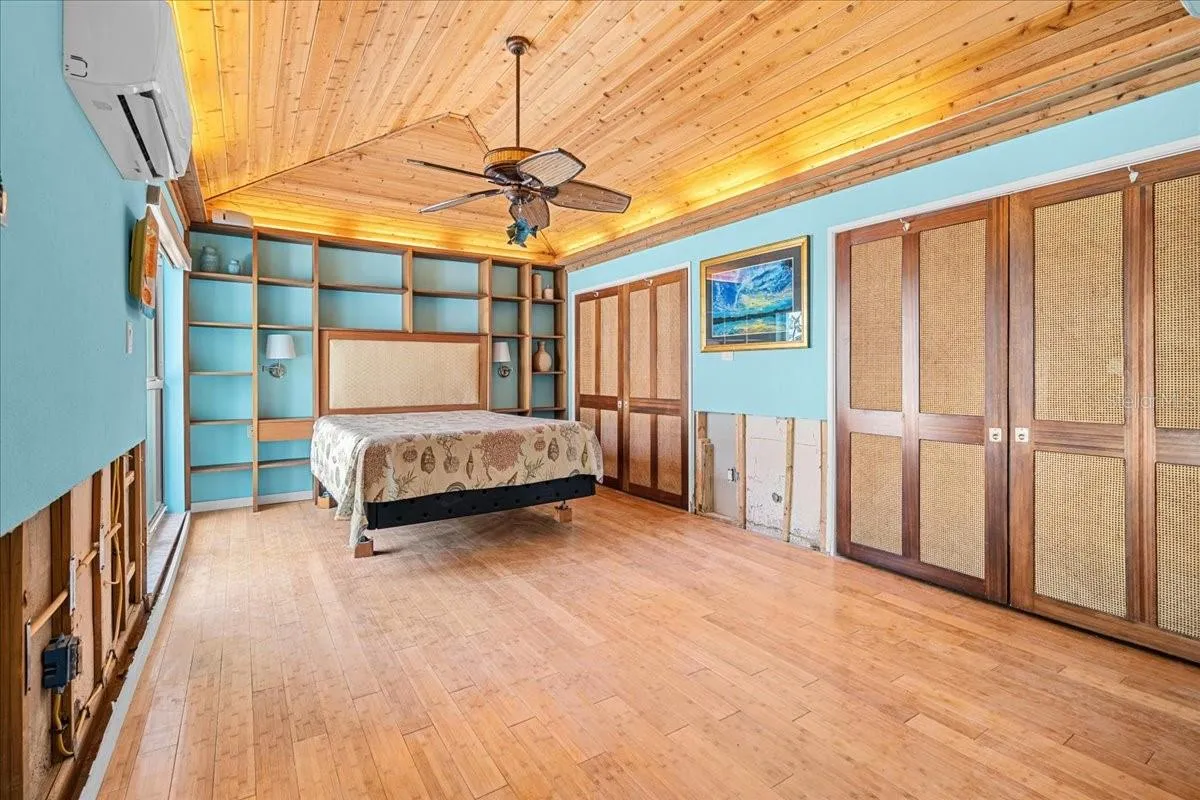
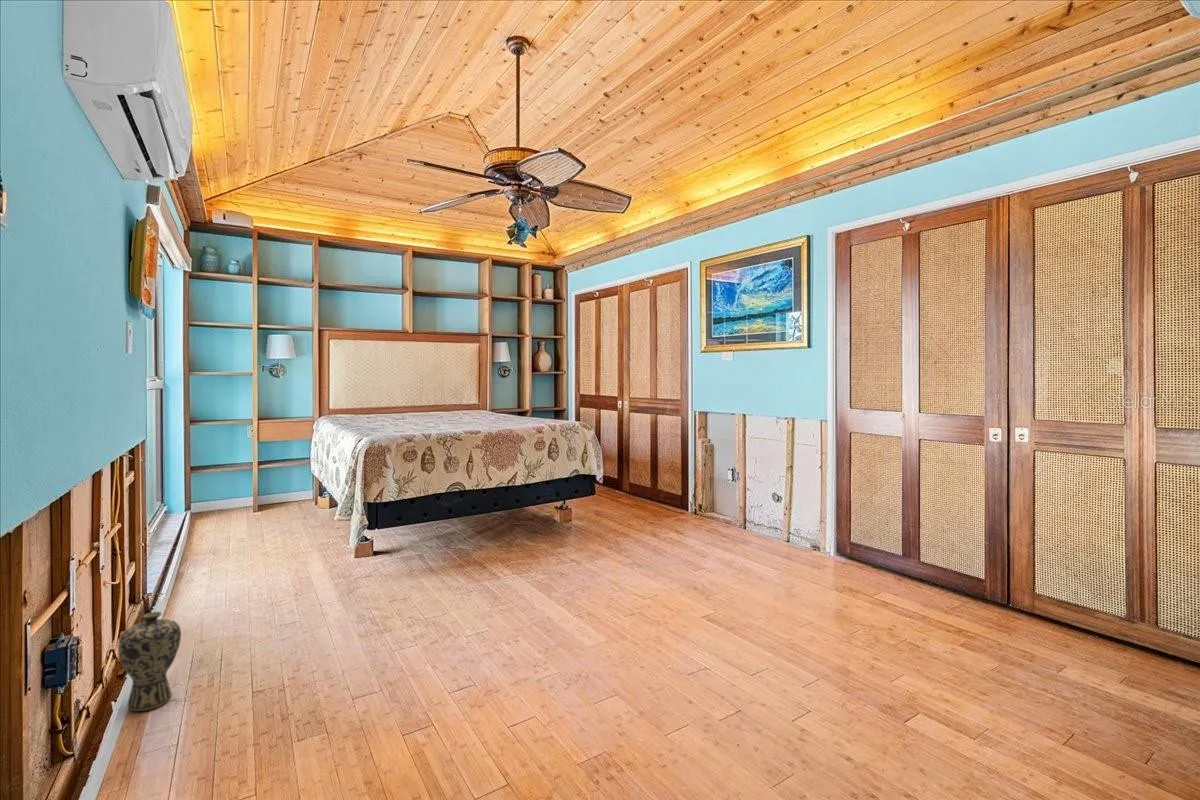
+ vase [117,611,182,712]
